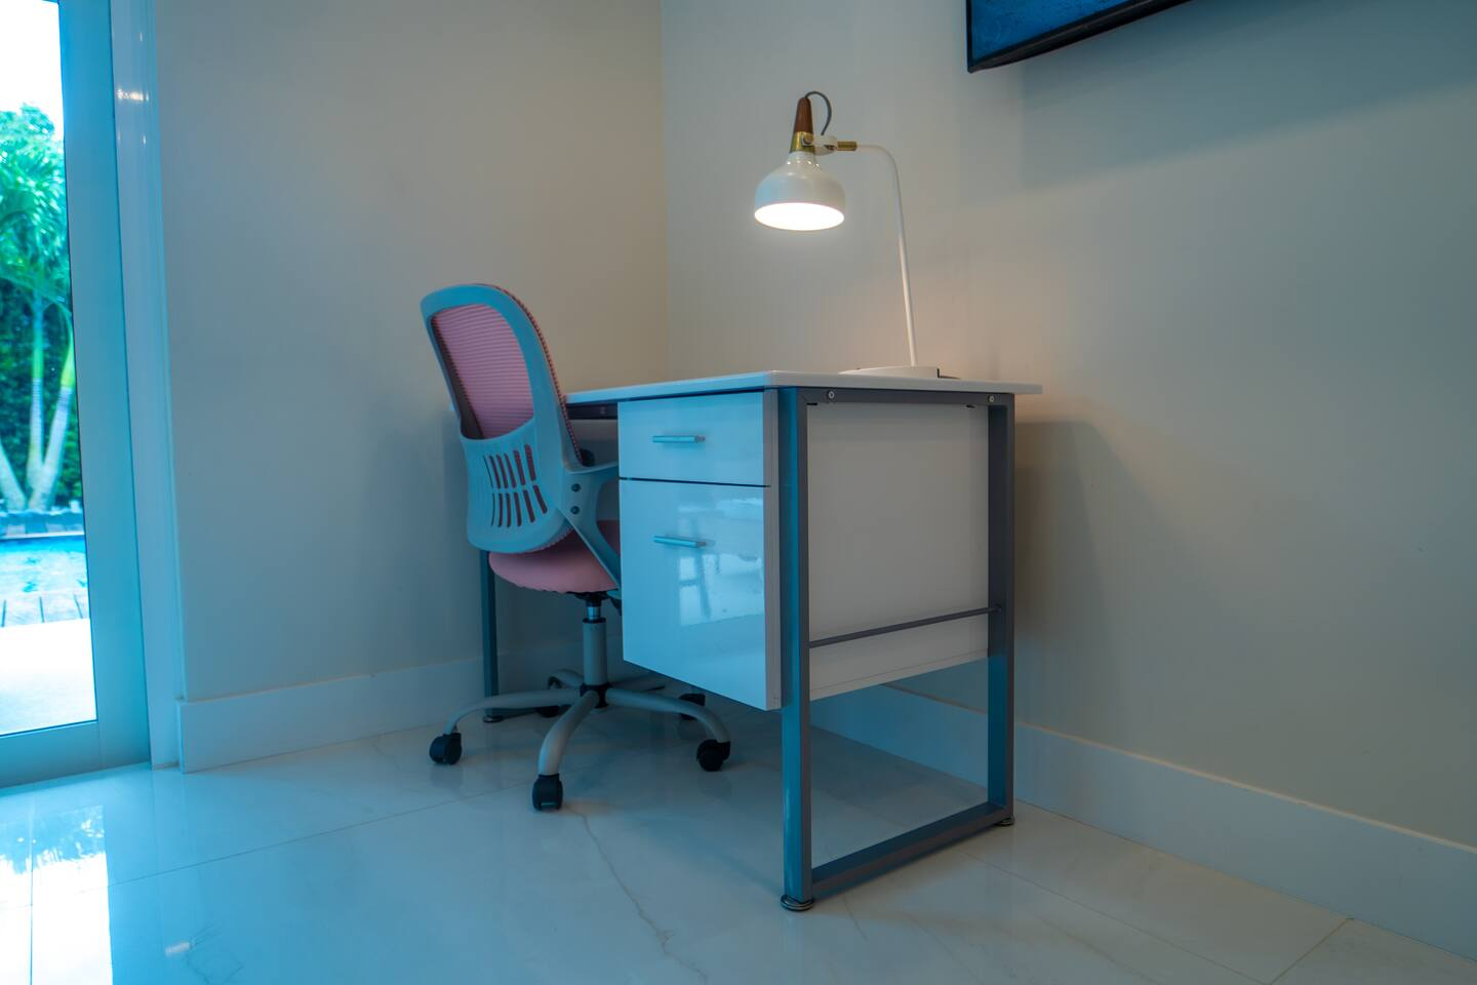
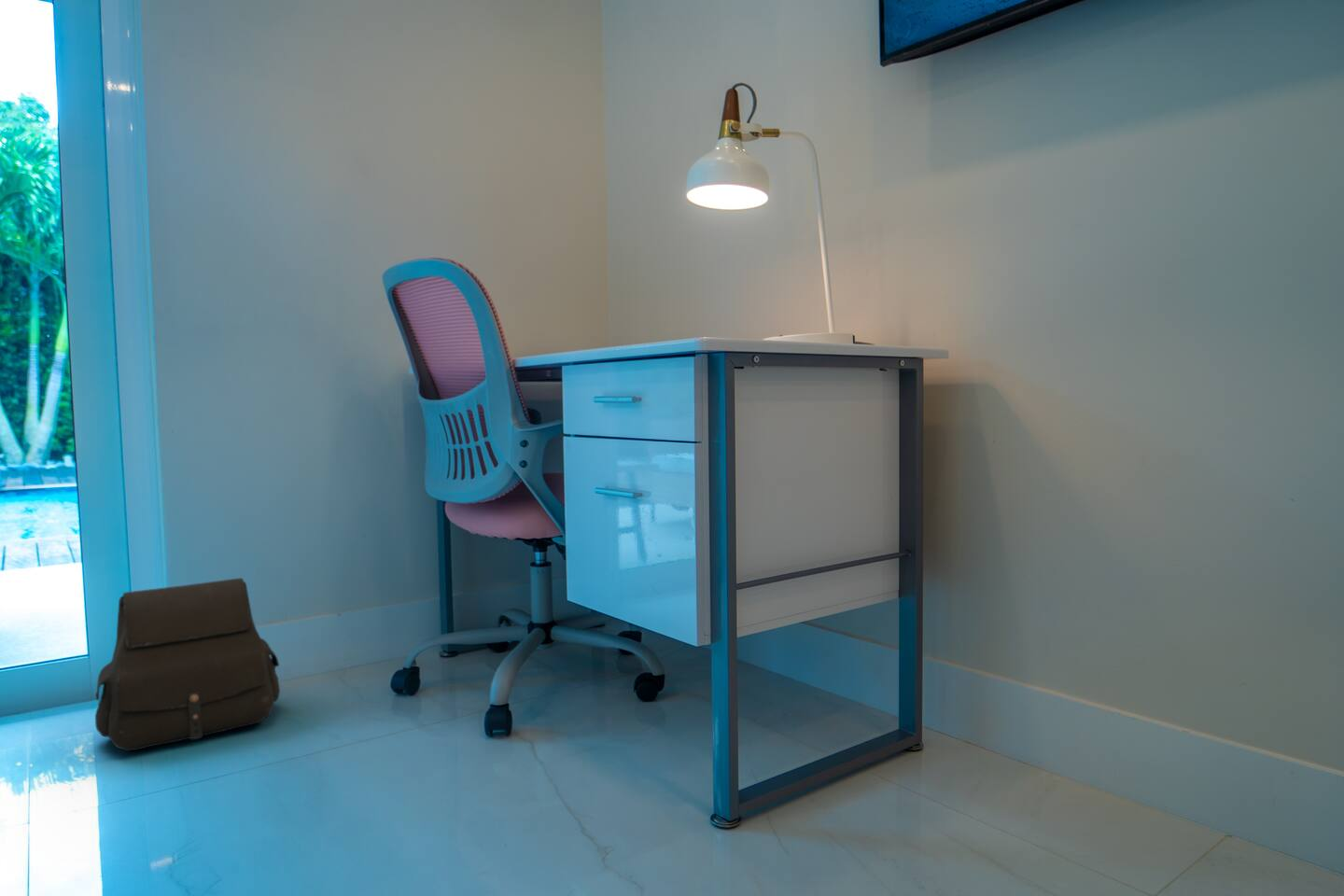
+ satchel [94,577,281,752]
